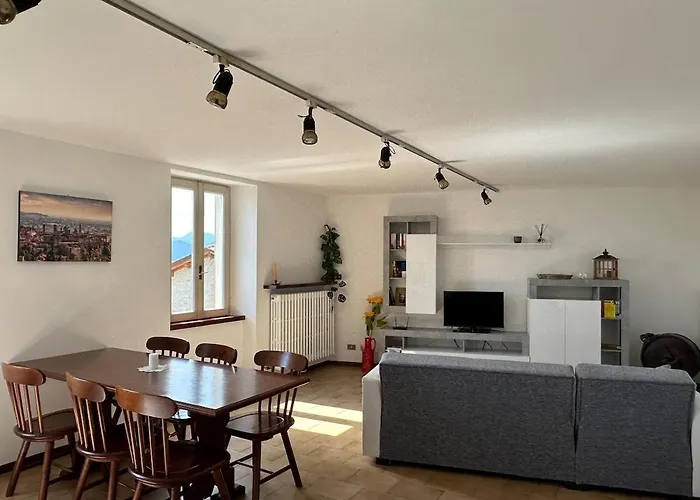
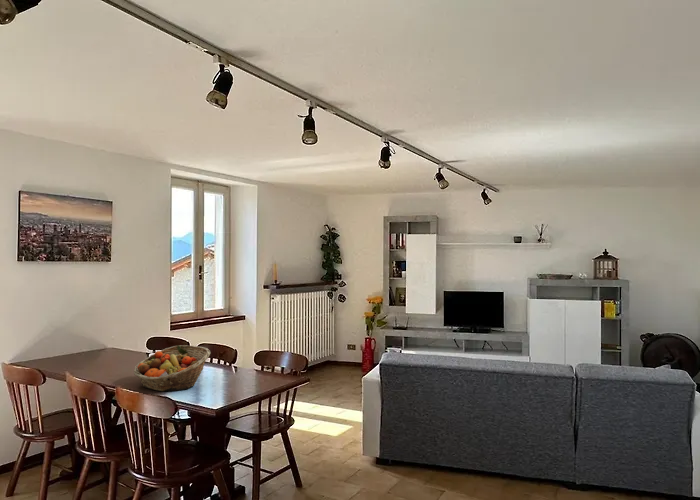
+ fruit basket [133,344,211,392]
